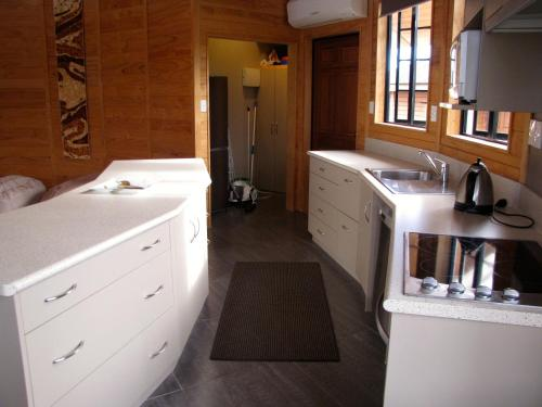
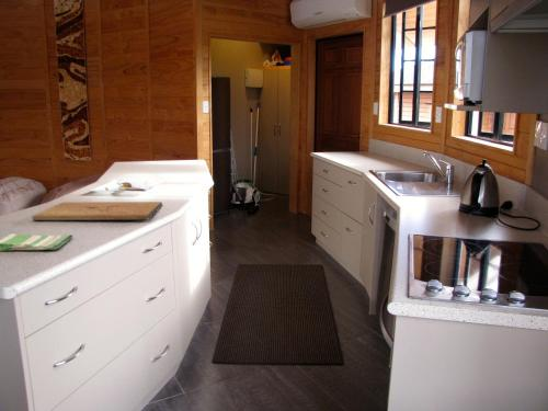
+ dish towel [0,232,73,252]
+ cutting board [31,201,163,221]
